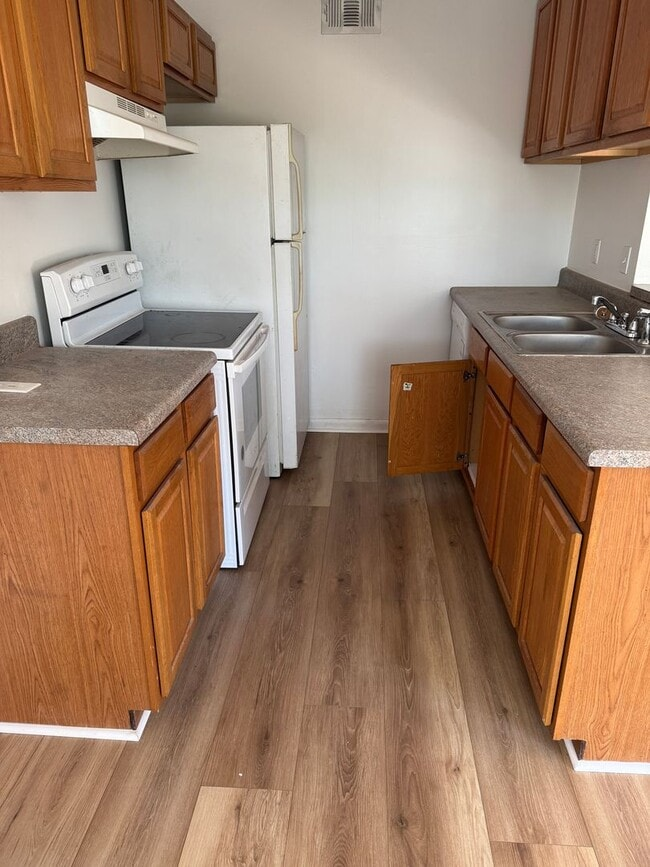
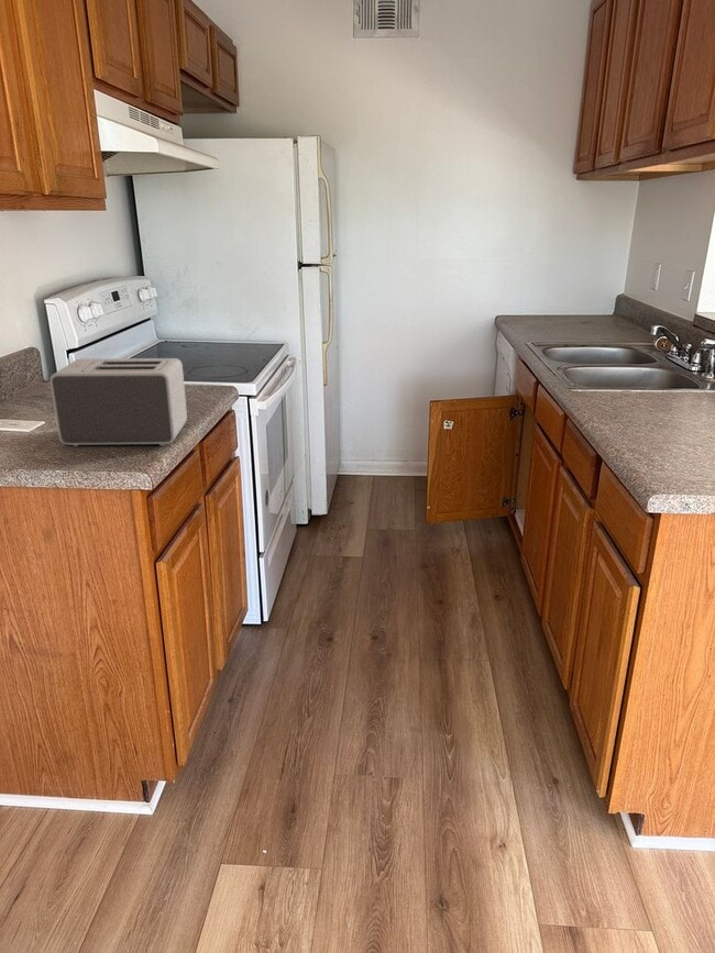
+ toaster [50,357,188,447]
